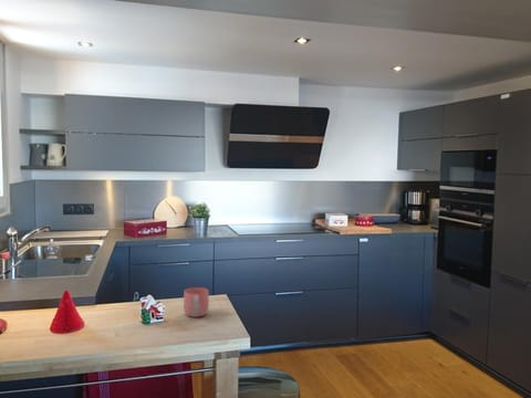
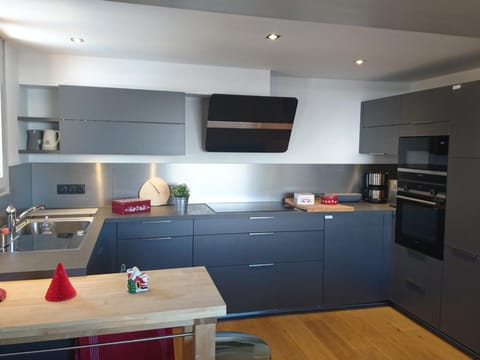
- mug [183,286,210,318]
